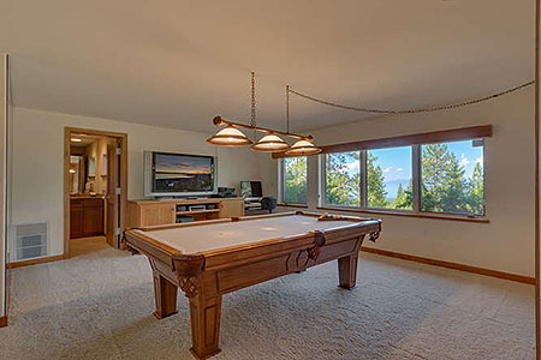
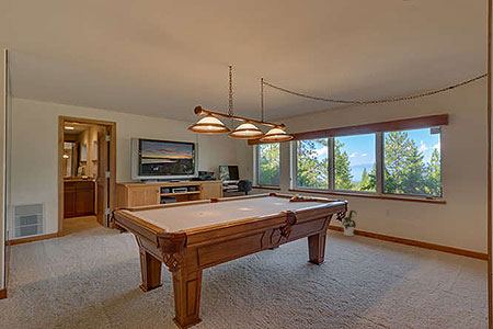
+ house plant [333,209,358,237]
